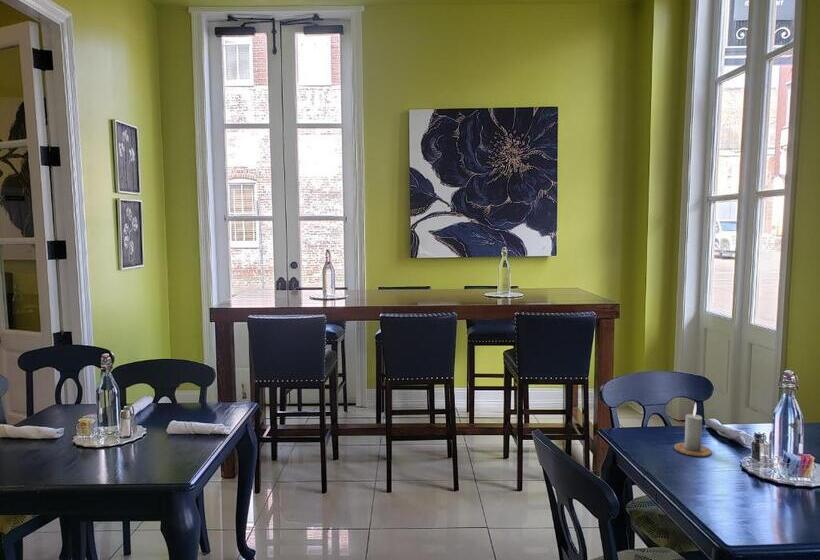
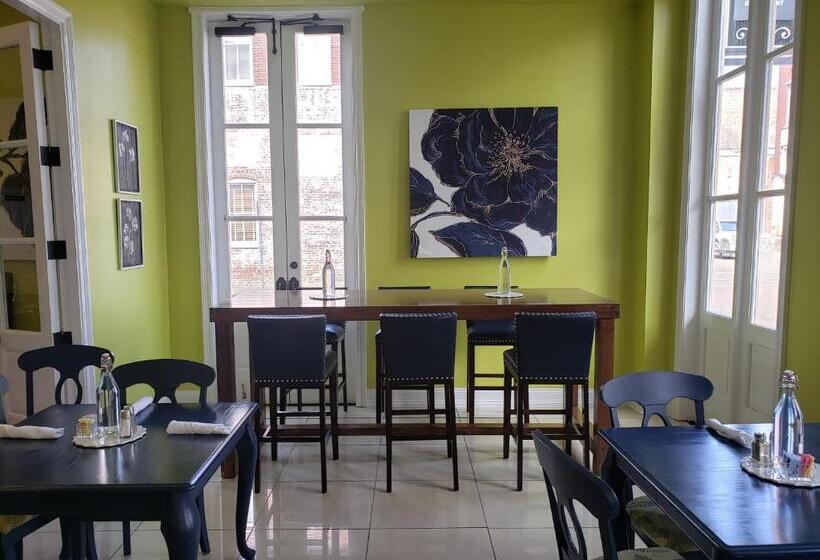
- candle [673,401,713,457]
